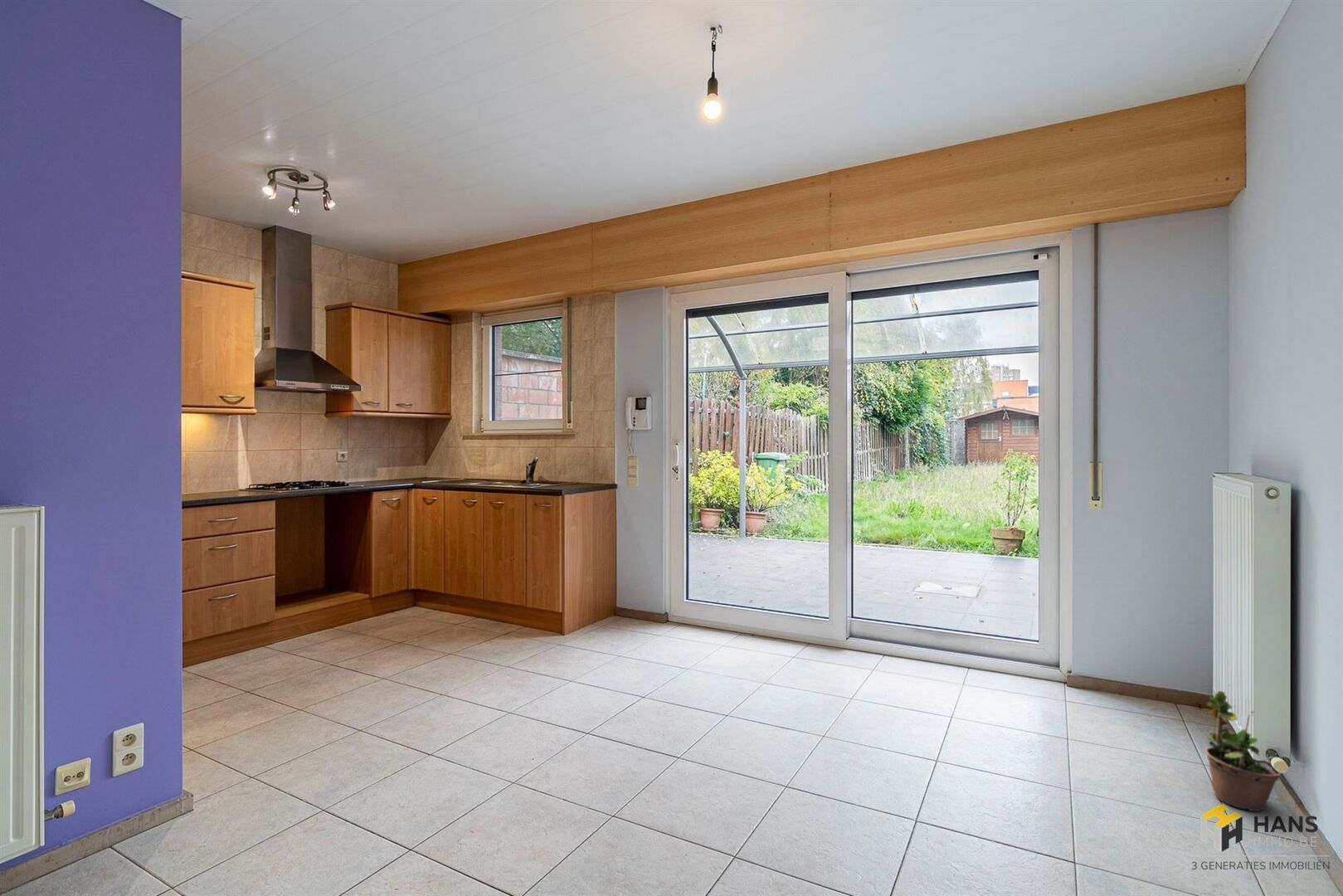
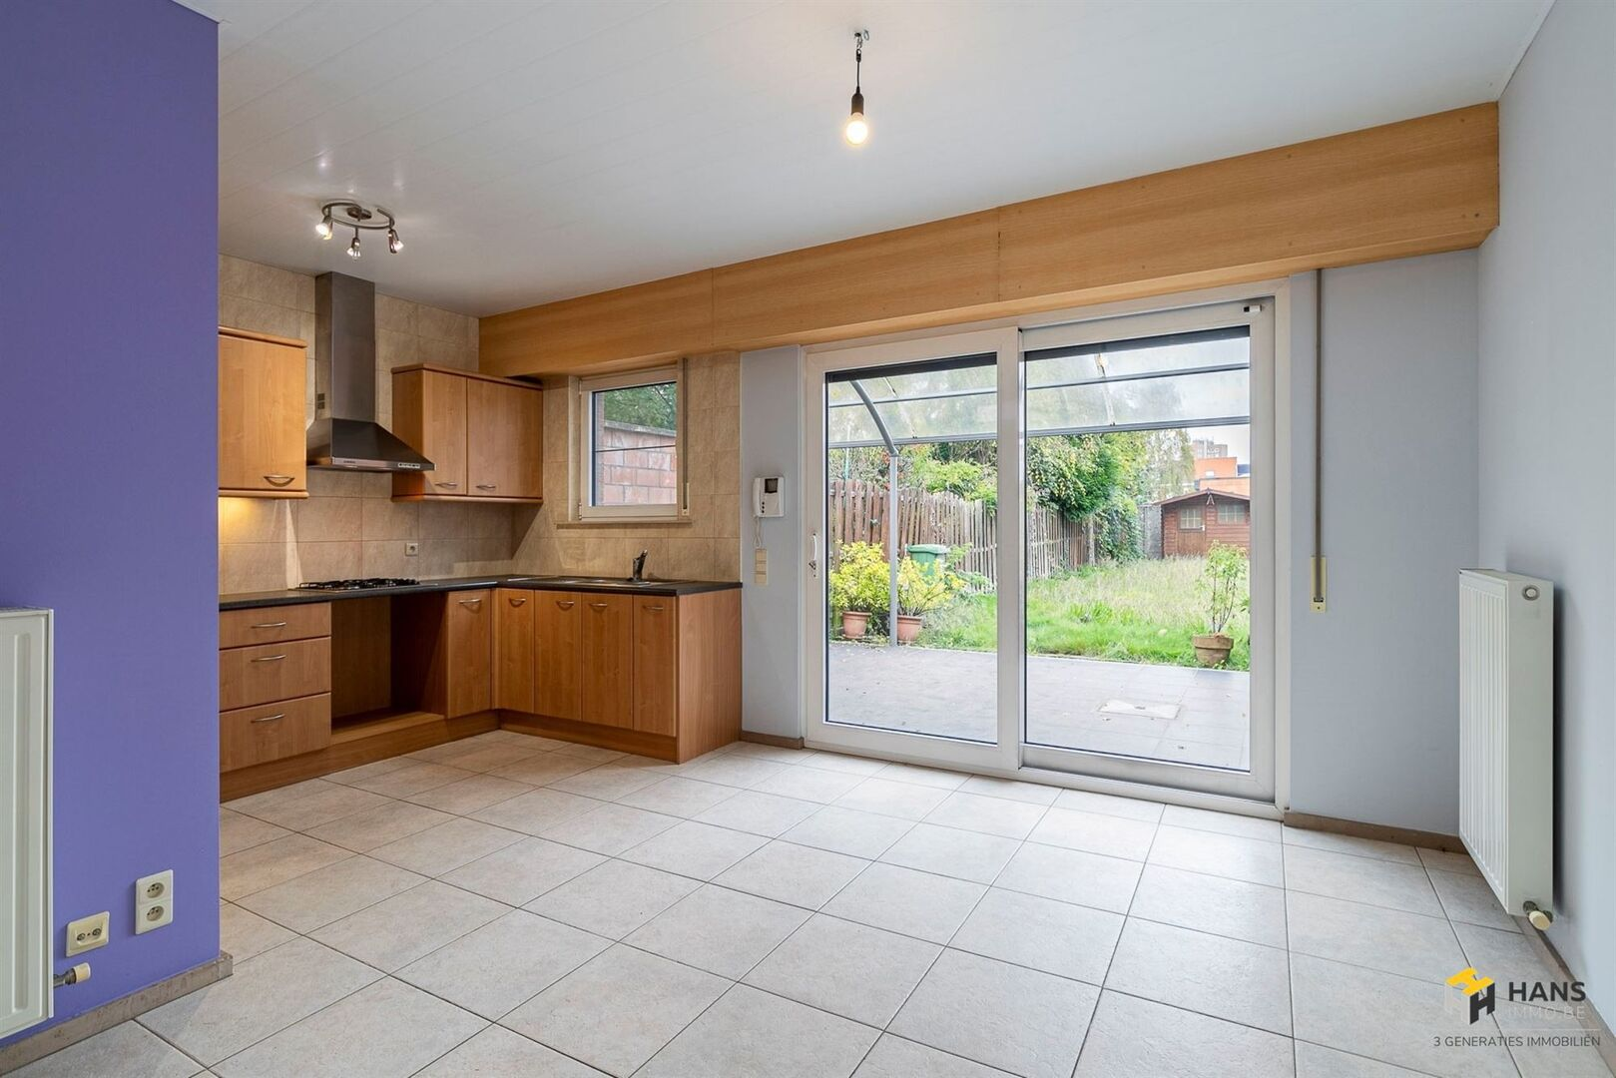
- potted plant [1204,684,1282,812]
